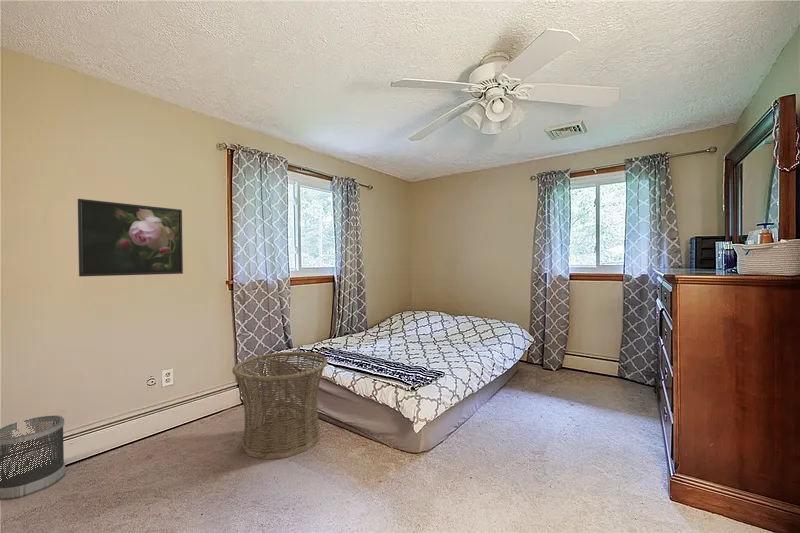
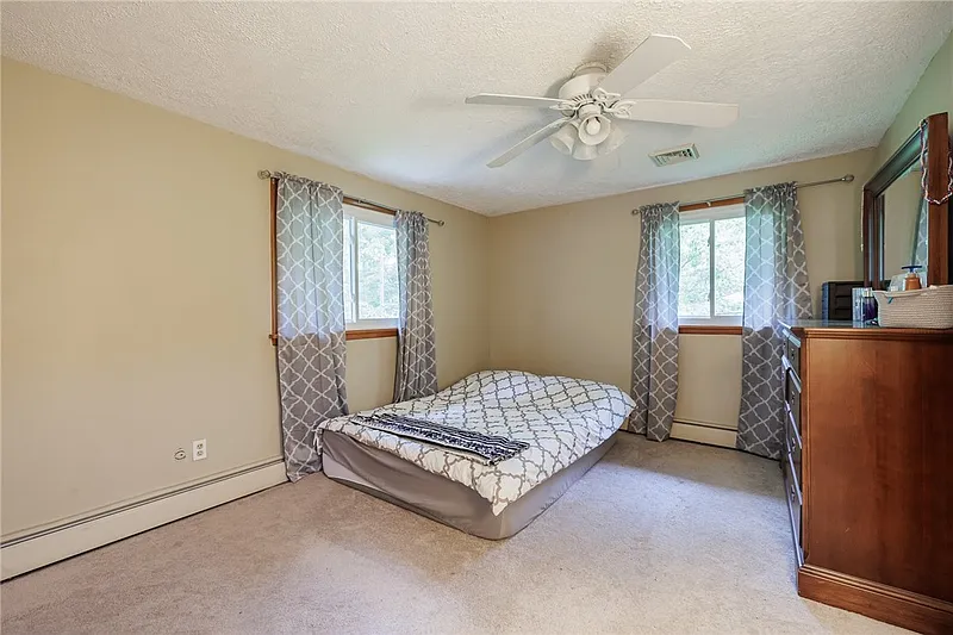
- wastebasket [0,415,66,501]
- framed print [77,198,184,278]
- basket [231,351,329,460]
